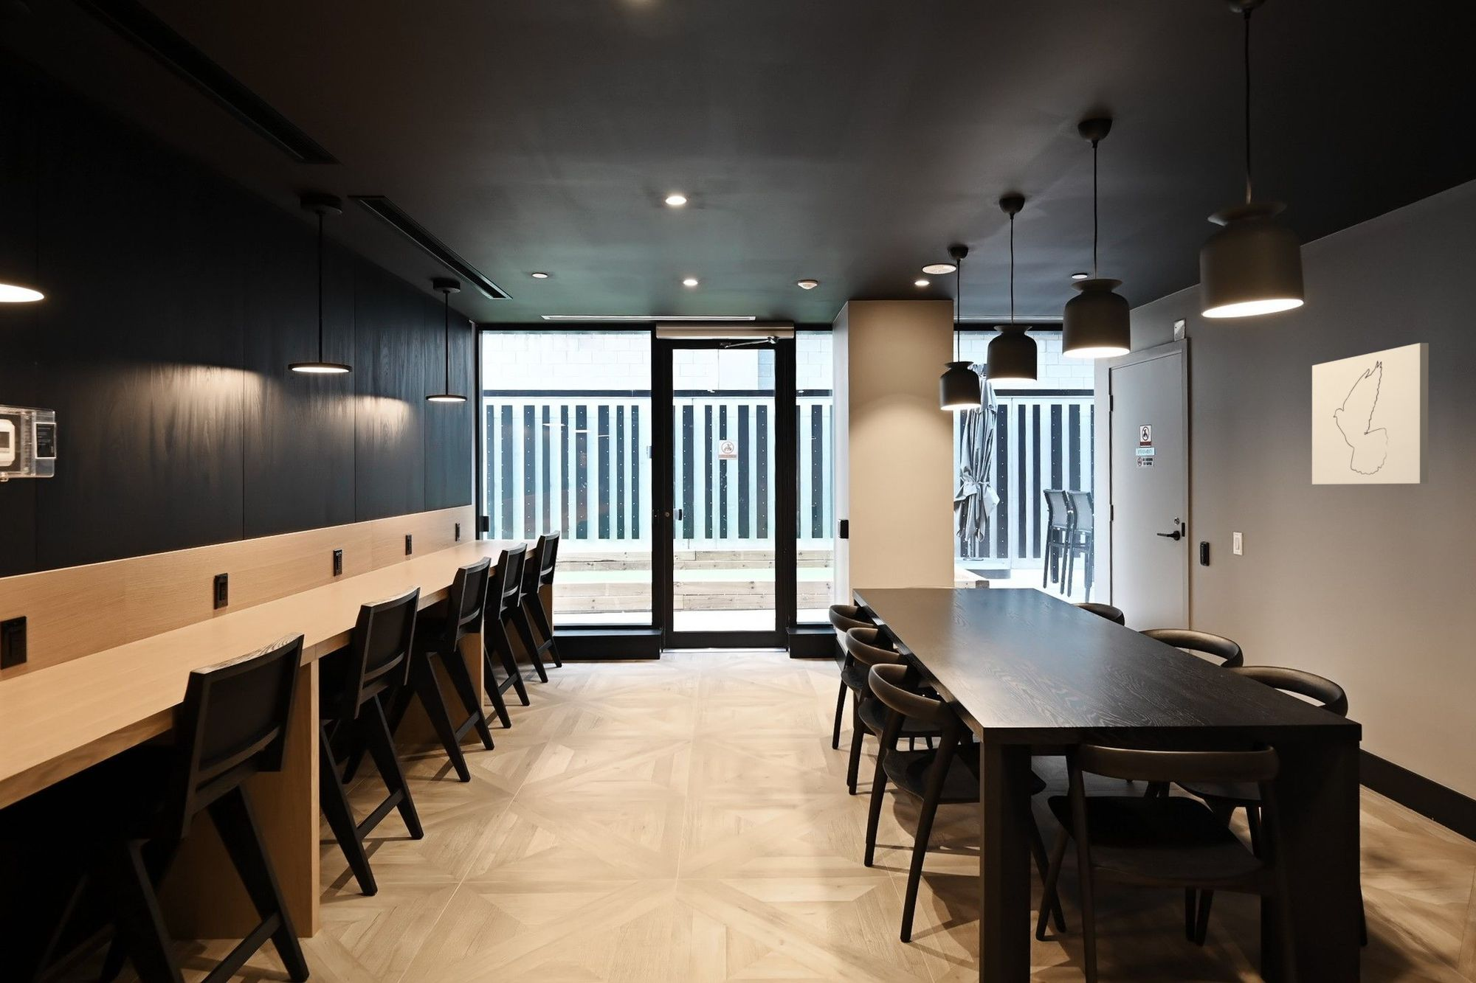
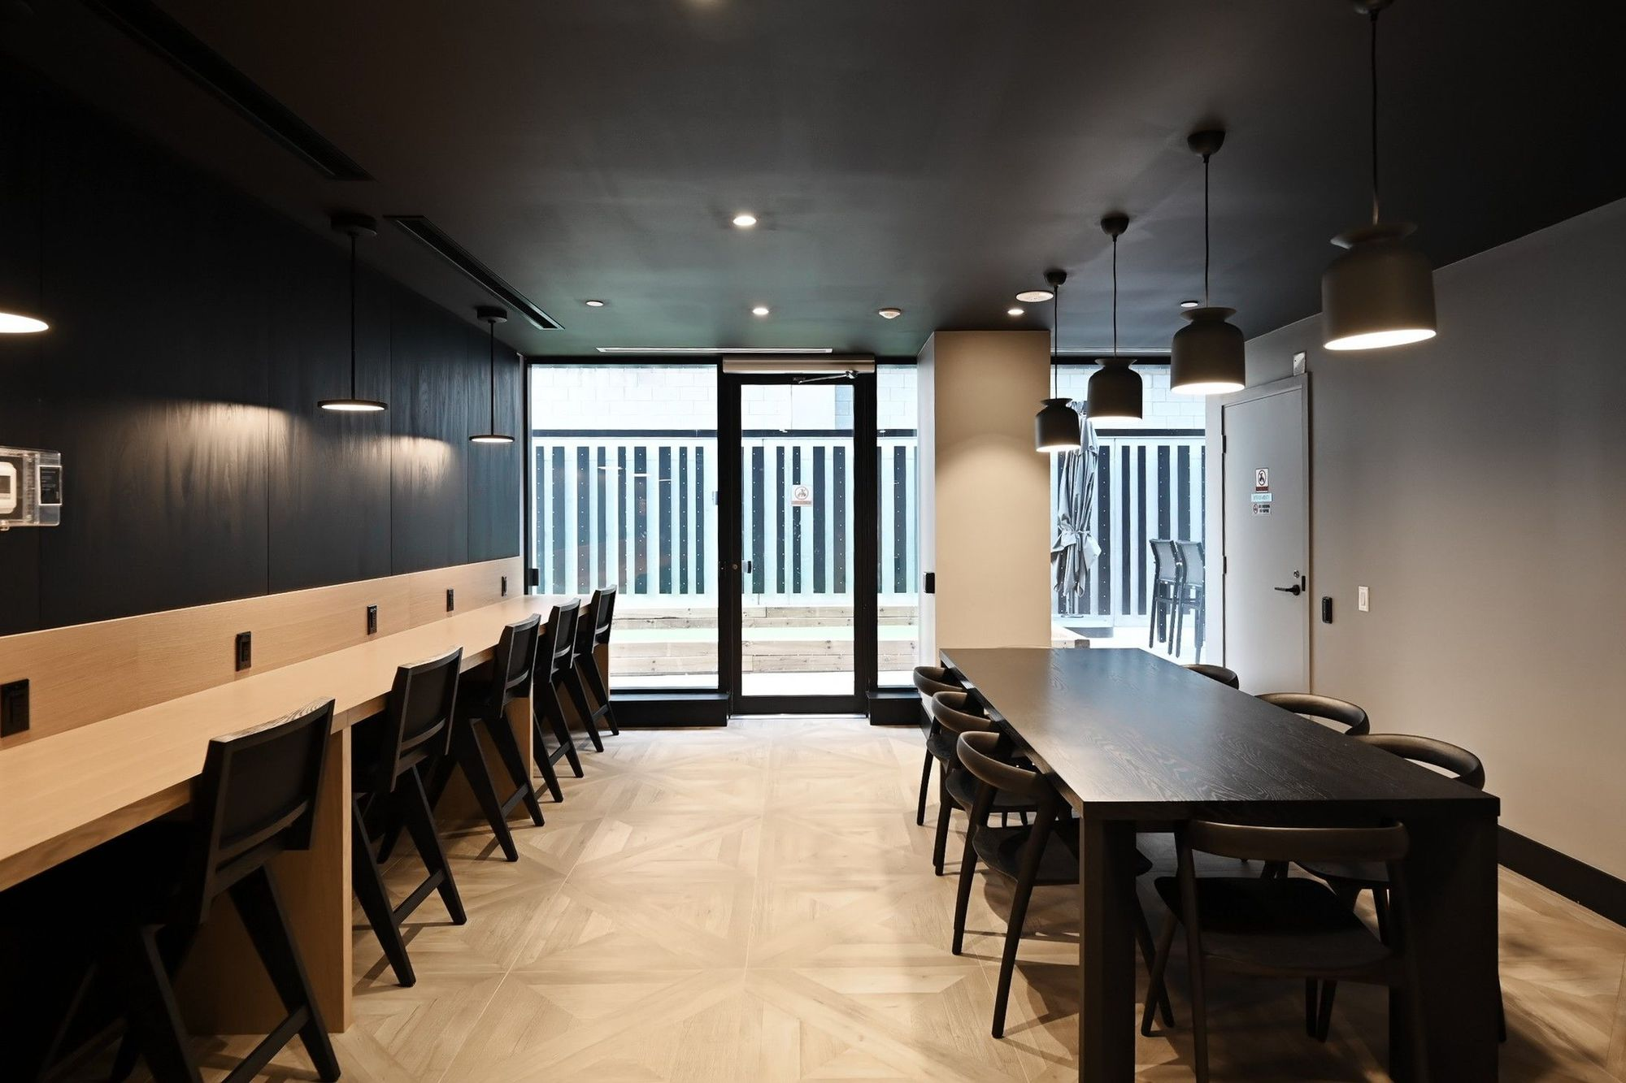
- wall art [1311,342,1430,485]
